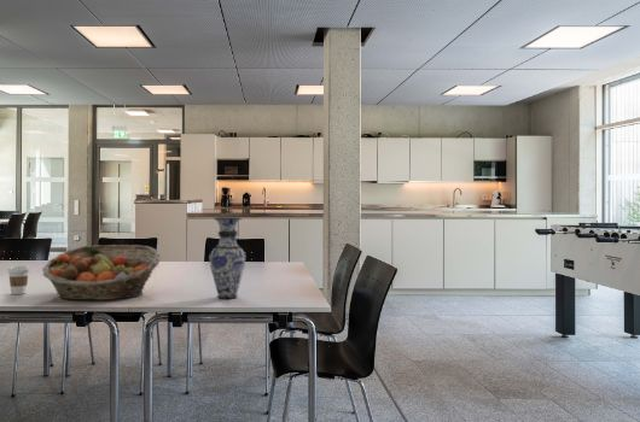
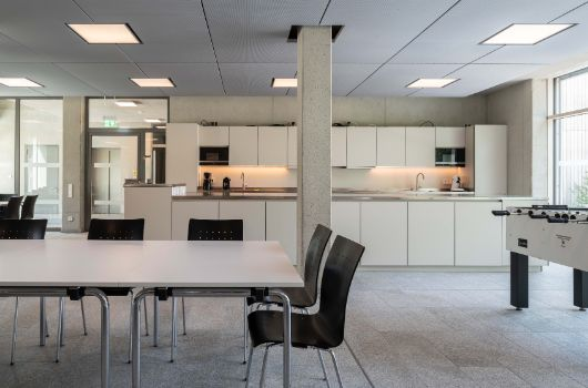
- vase [208,216,248,300]
- coffee cup [6,264,31,295]
- fruit basket [41,244,162,301]
